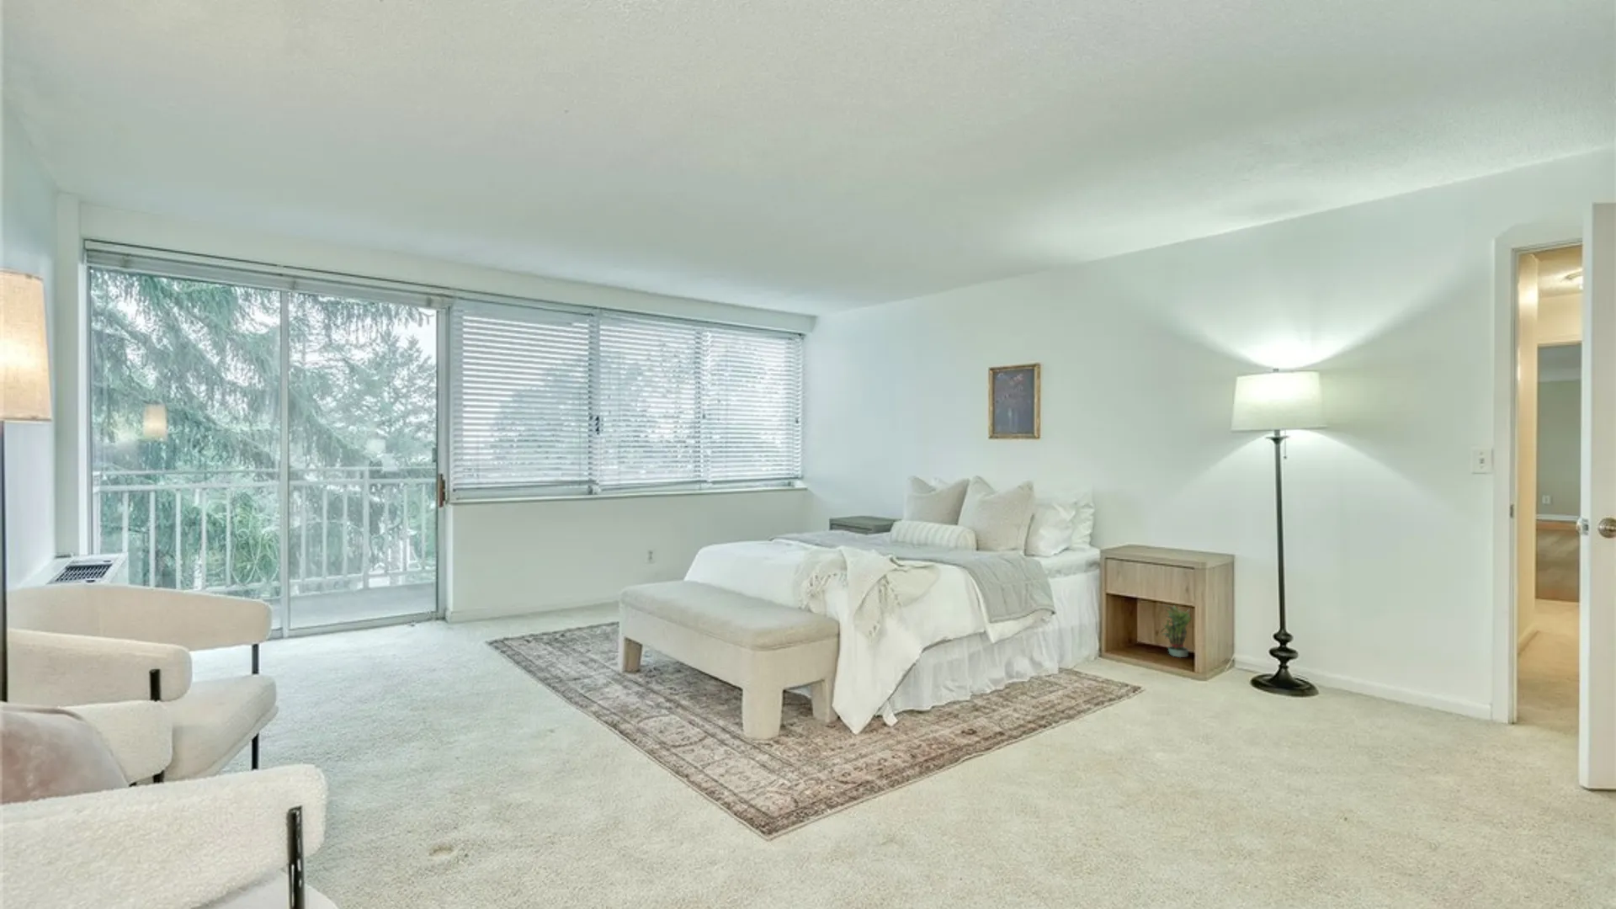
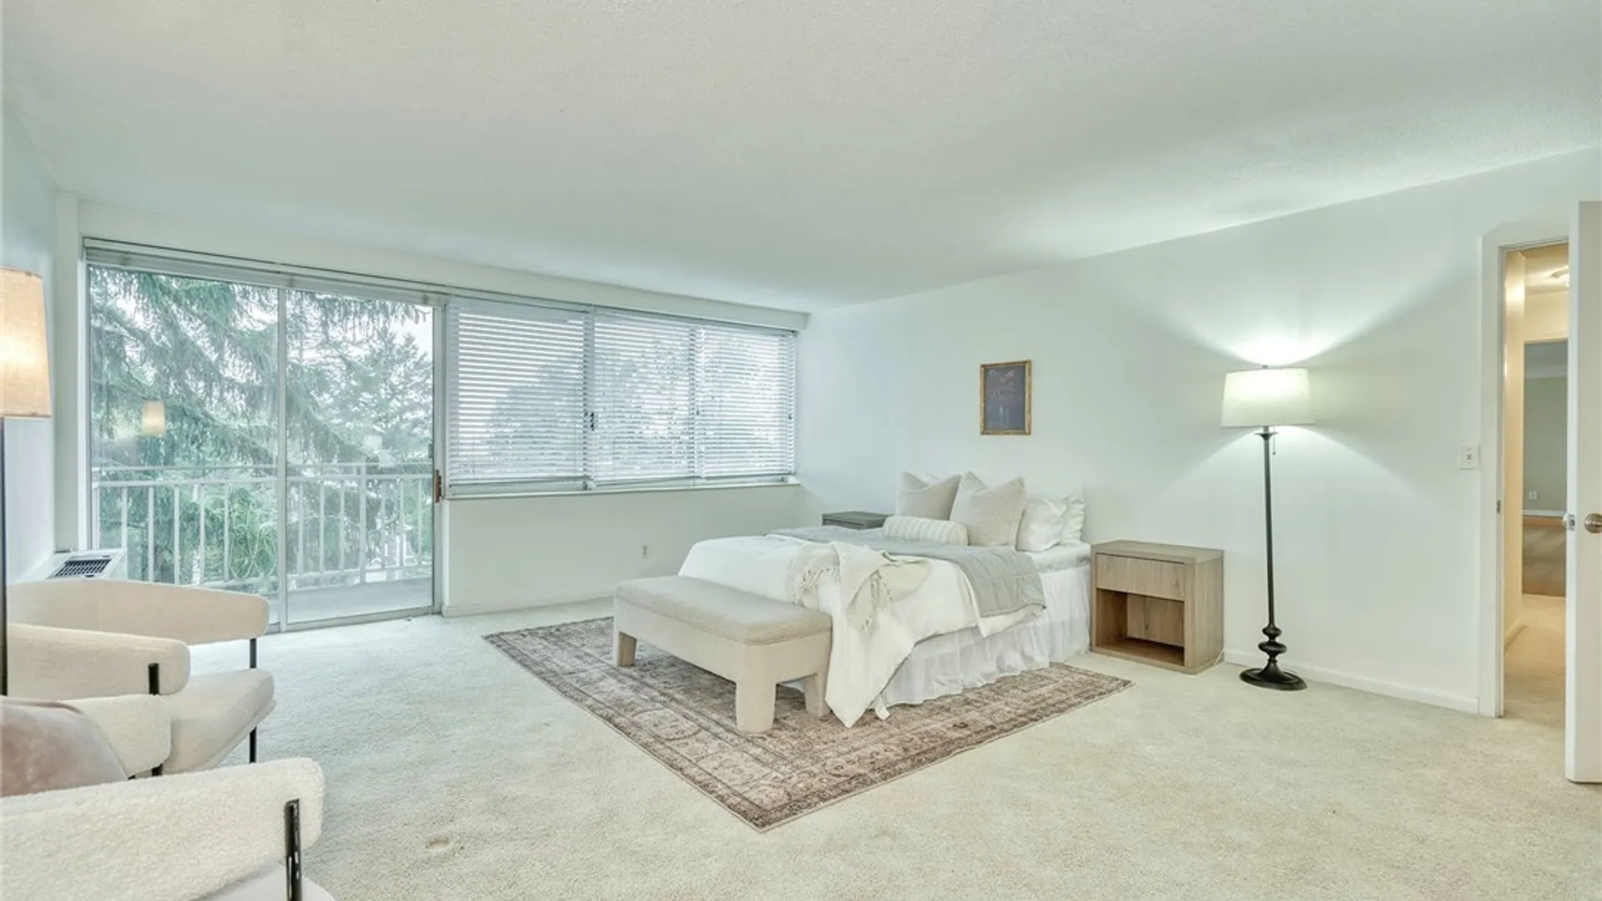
- potted plant [1159,604,1193,658]
